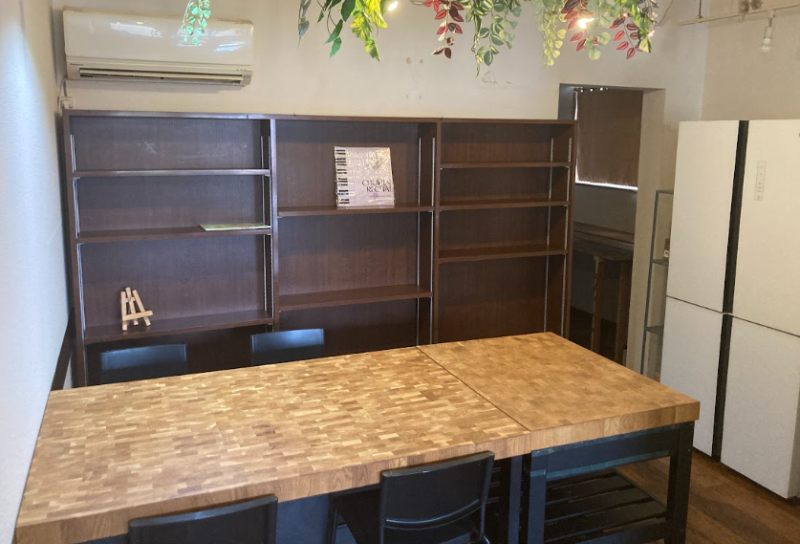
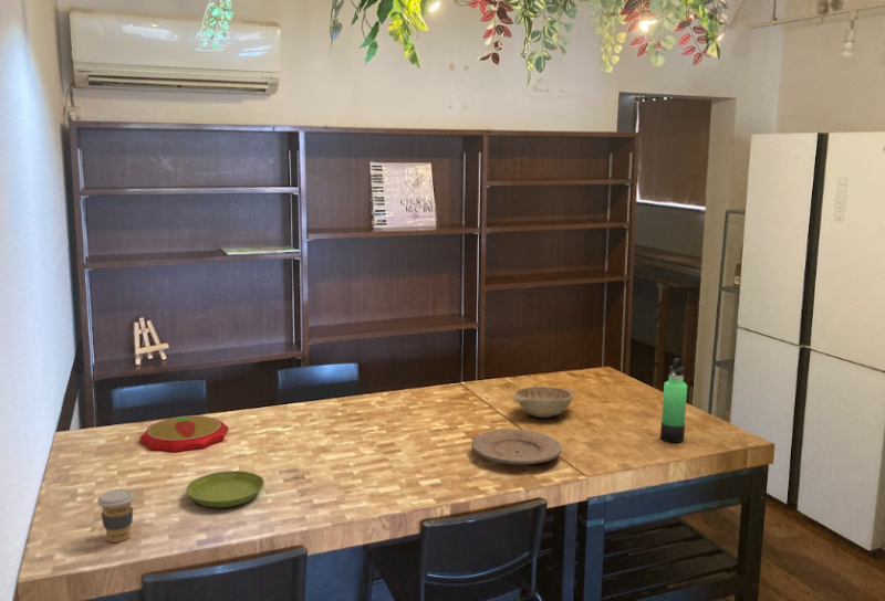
+ plate [471,429,562,465]
+ decorative bowl [512,386,577,419]
+ coffee cup [96,488,135,544]
+ thermos bottle [659,357,688,444]
+ plate [139,414,229,453]
+ saucer [185,470,266,508]
